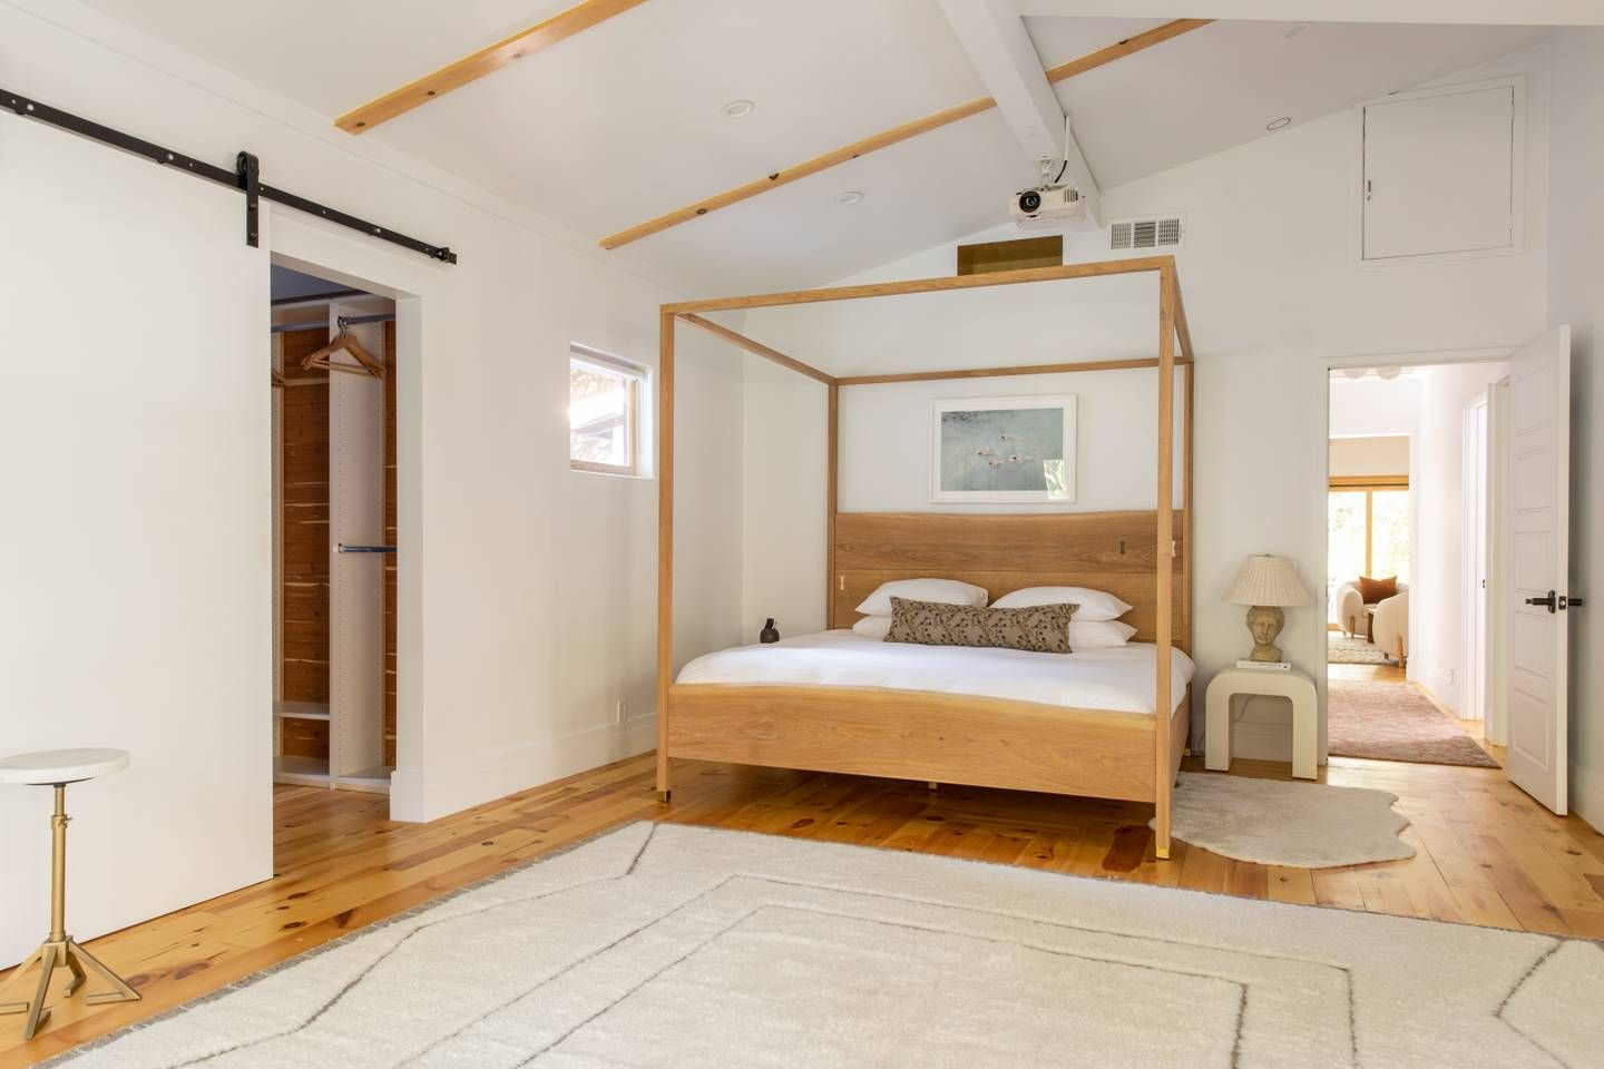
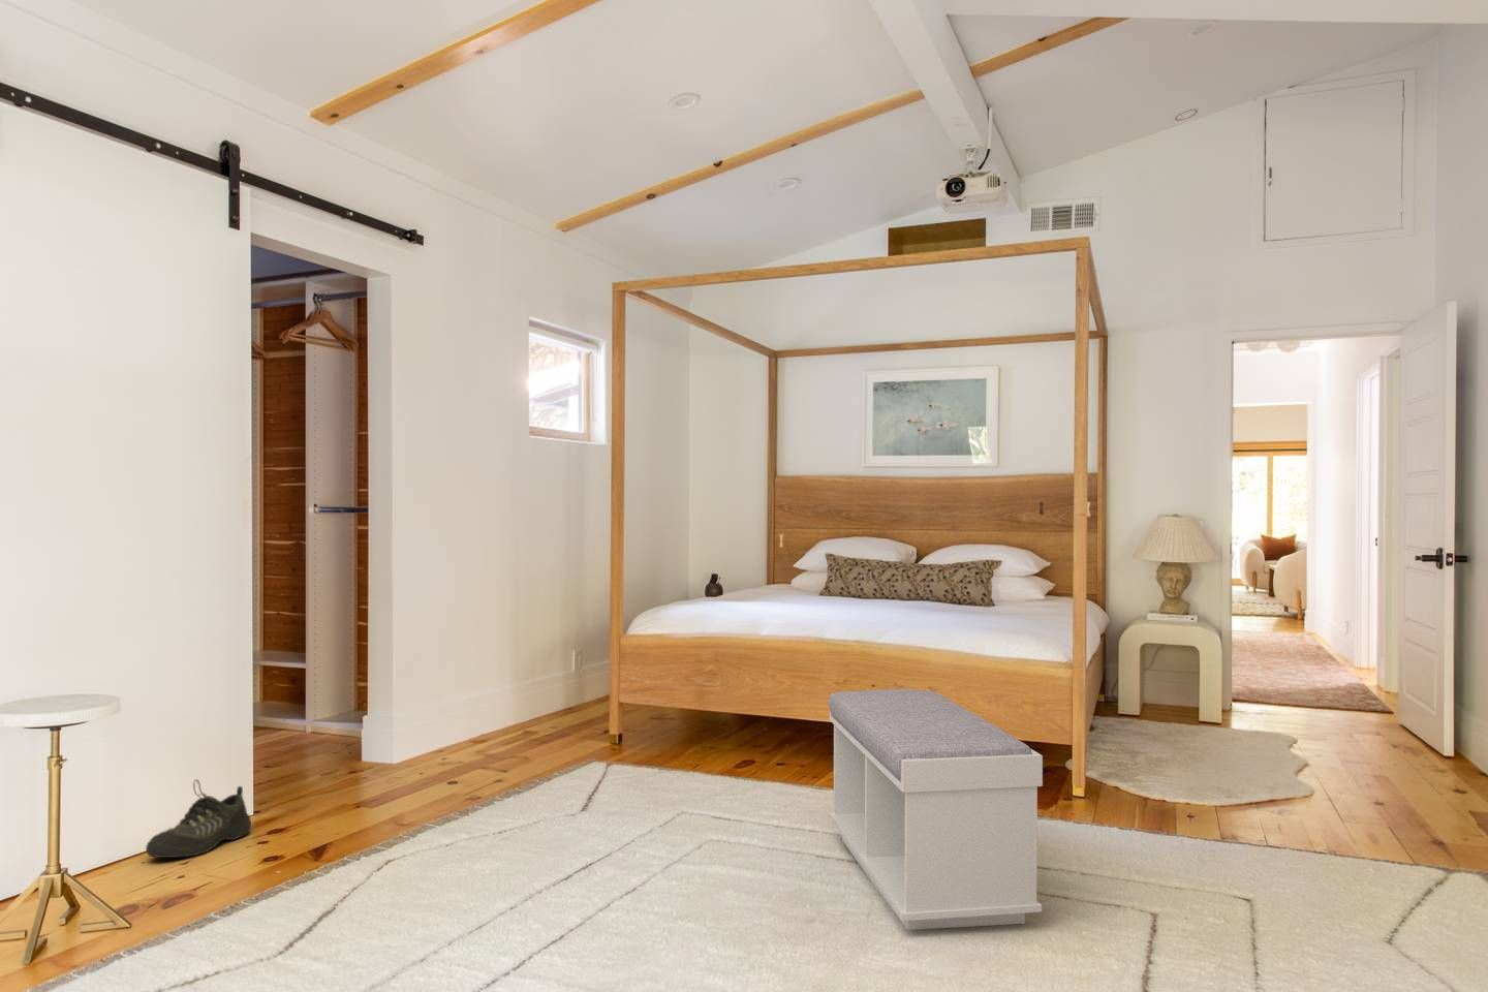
+ shoe [145,778,252,859]
+ bench [828,689,1044,931]
